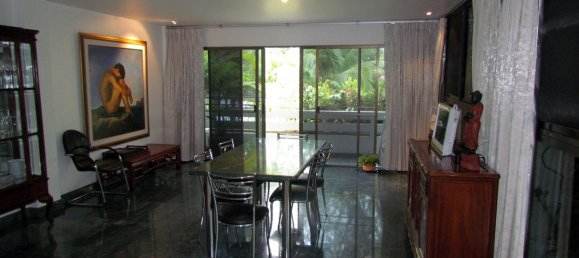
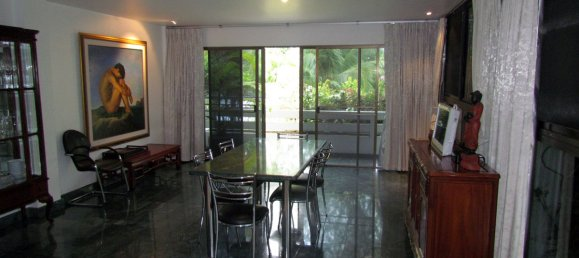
- potted plant [355,151,381,173]
